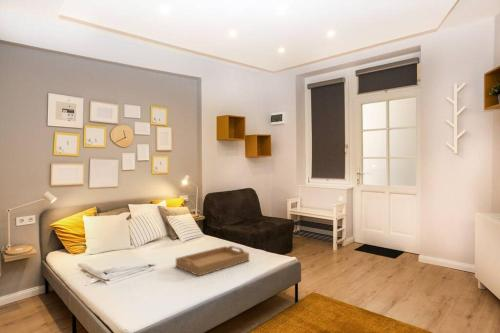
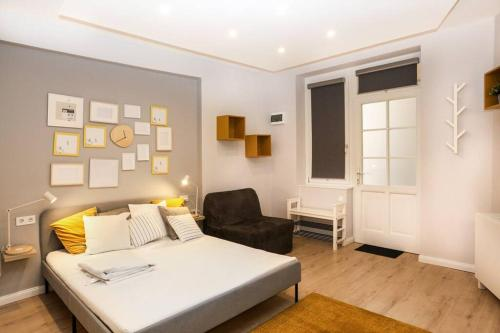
- serving tray [175,245,250,277]
